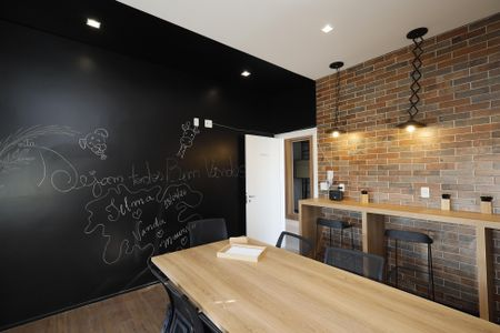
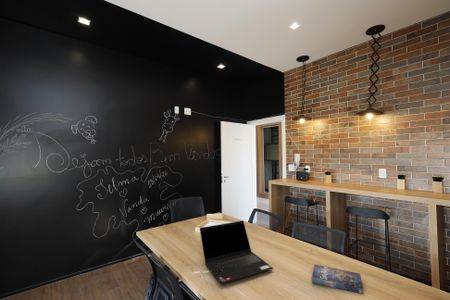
+ laptop computer [199,220,274,285]
+ book [311,263,364,295]
